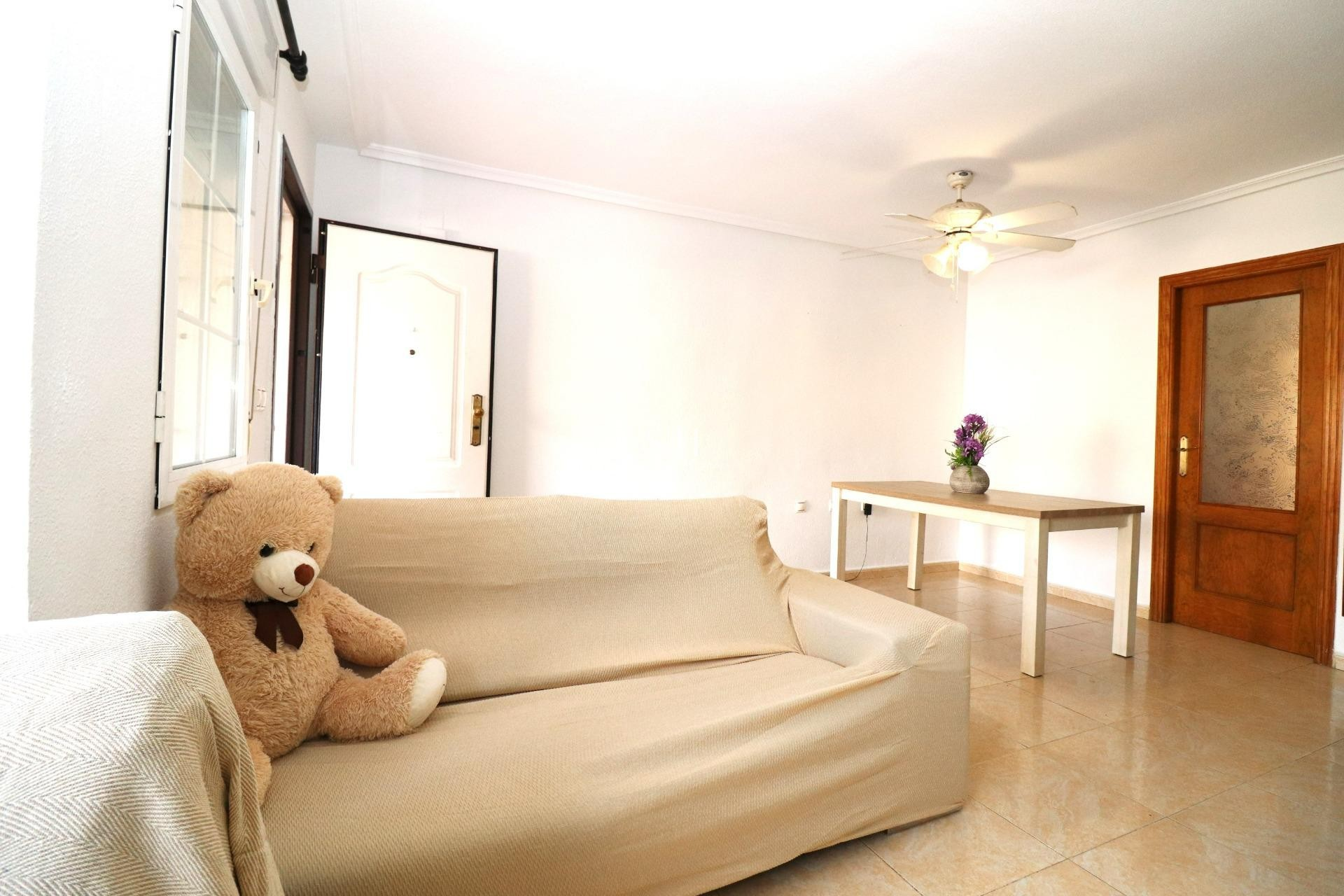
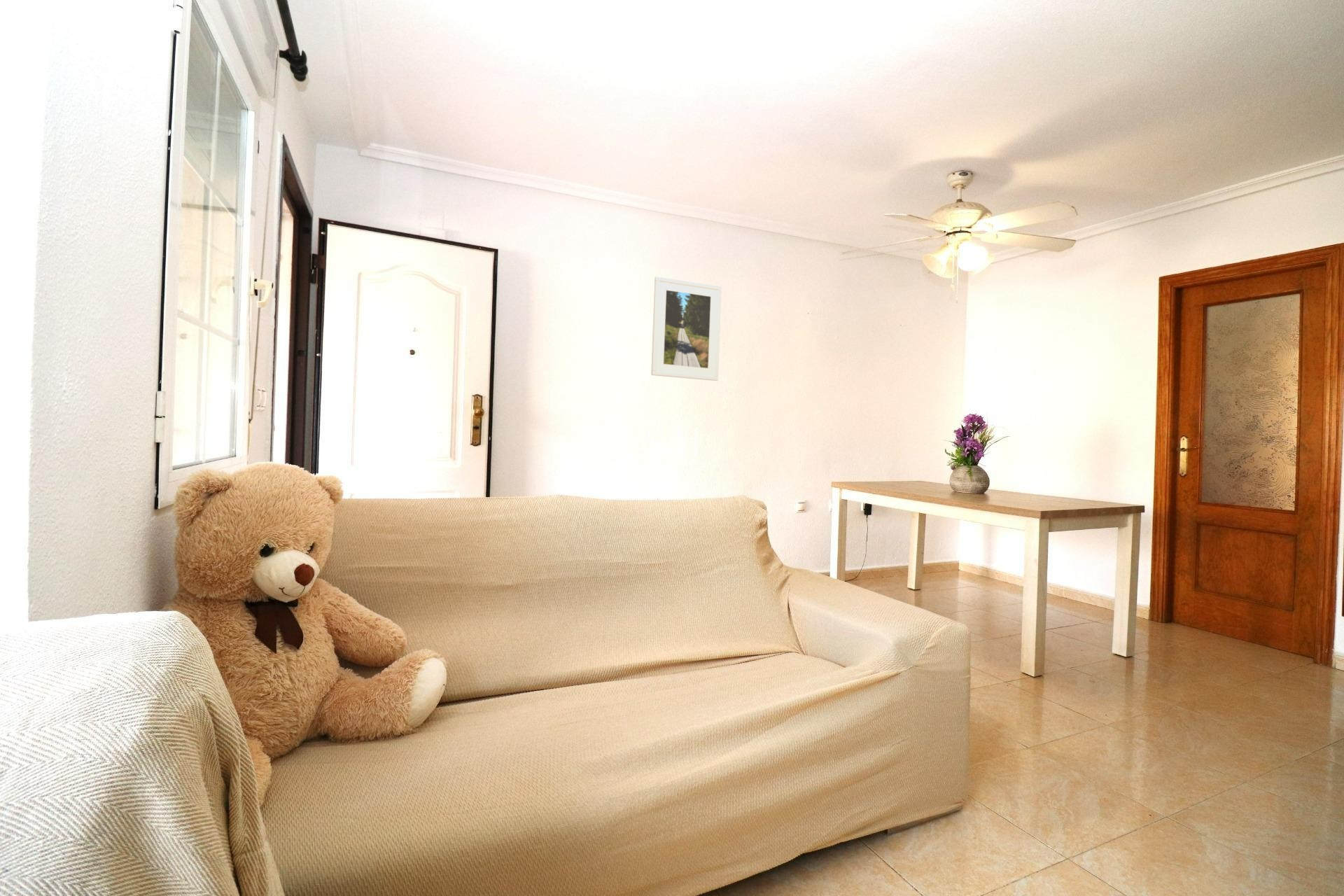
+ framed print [650,276,722,381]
